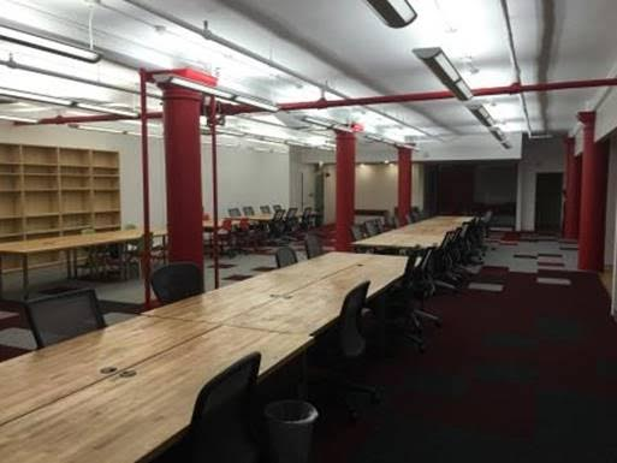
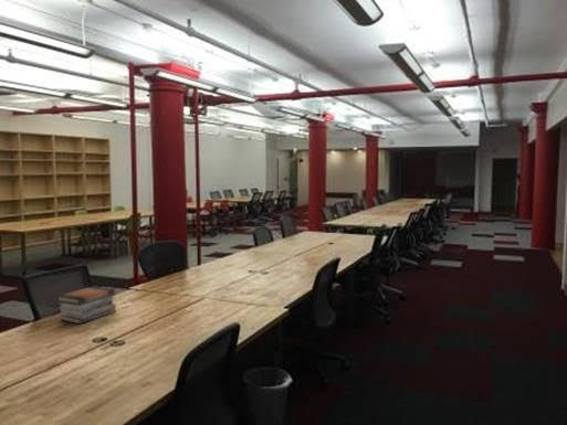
+ book stack [55,285,117,325]
